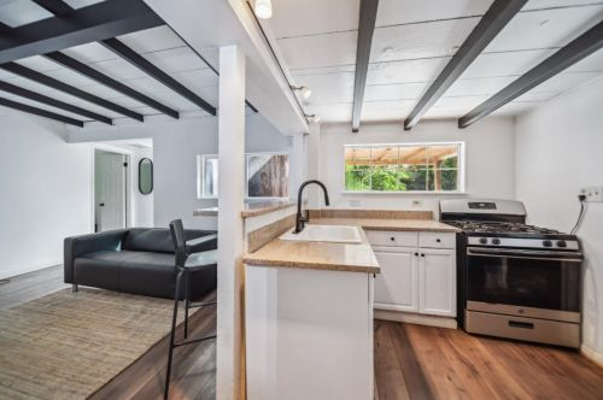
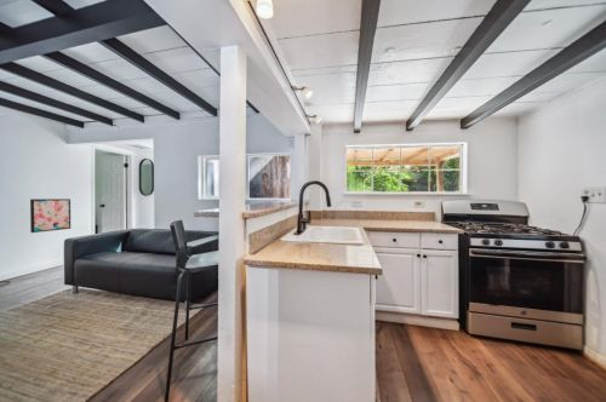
+ wall art [29,197,72,234]
